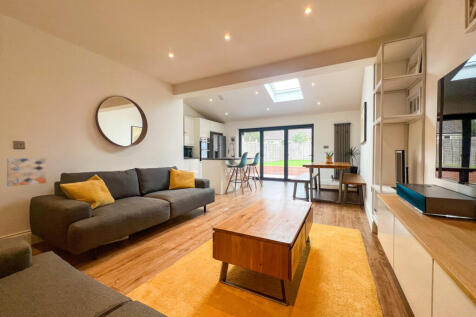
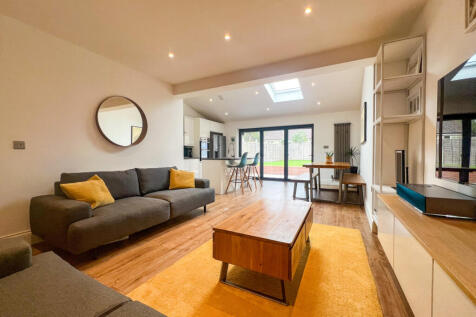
- wall art [6,157,47,187]
